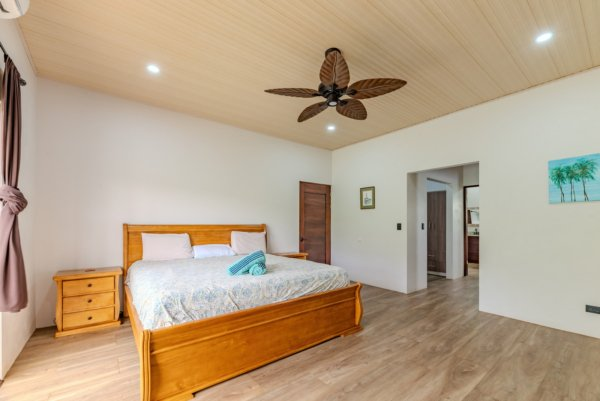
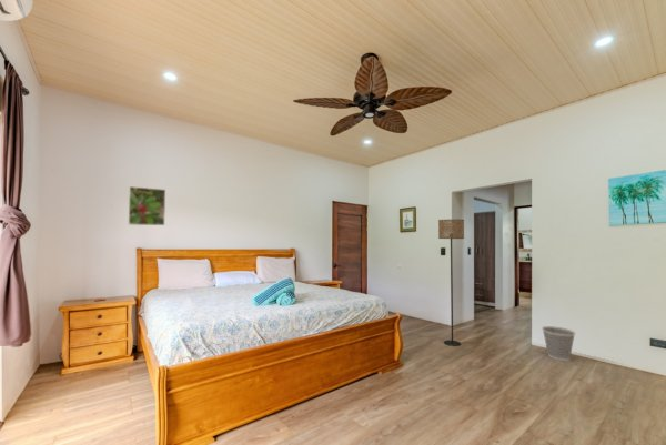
+ floor lamp [437,219,465,347]
+ wastebasket [541,325,576,362]
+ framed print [128,185,167,226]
